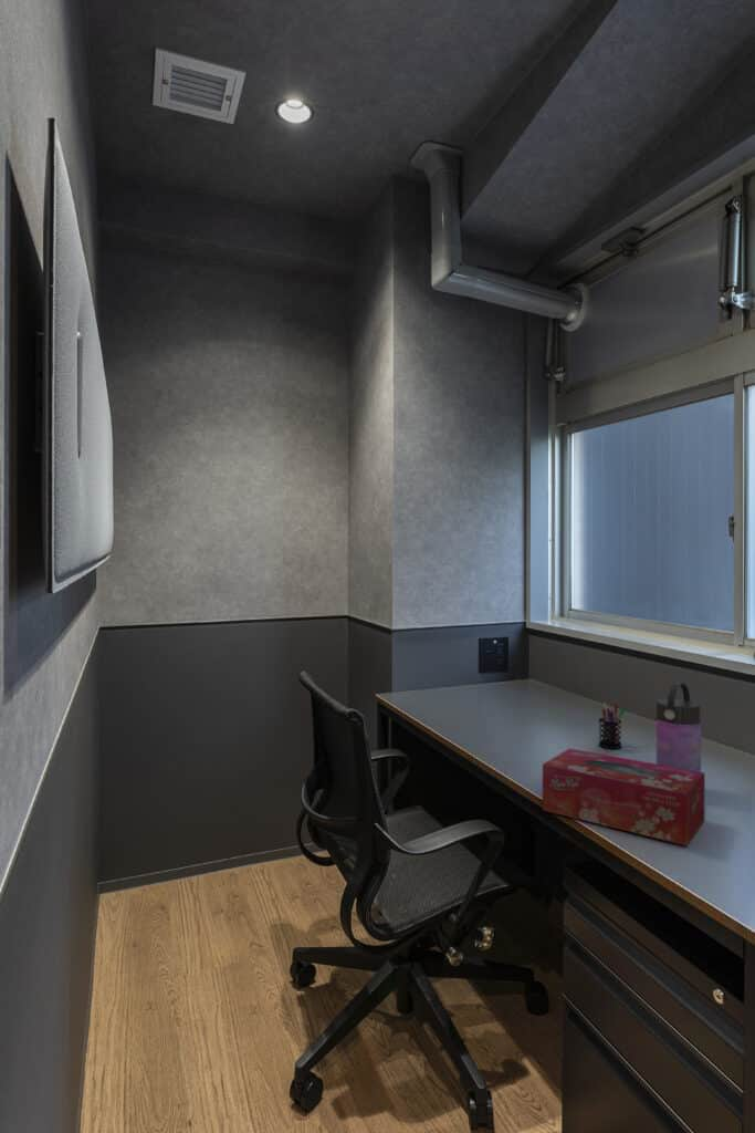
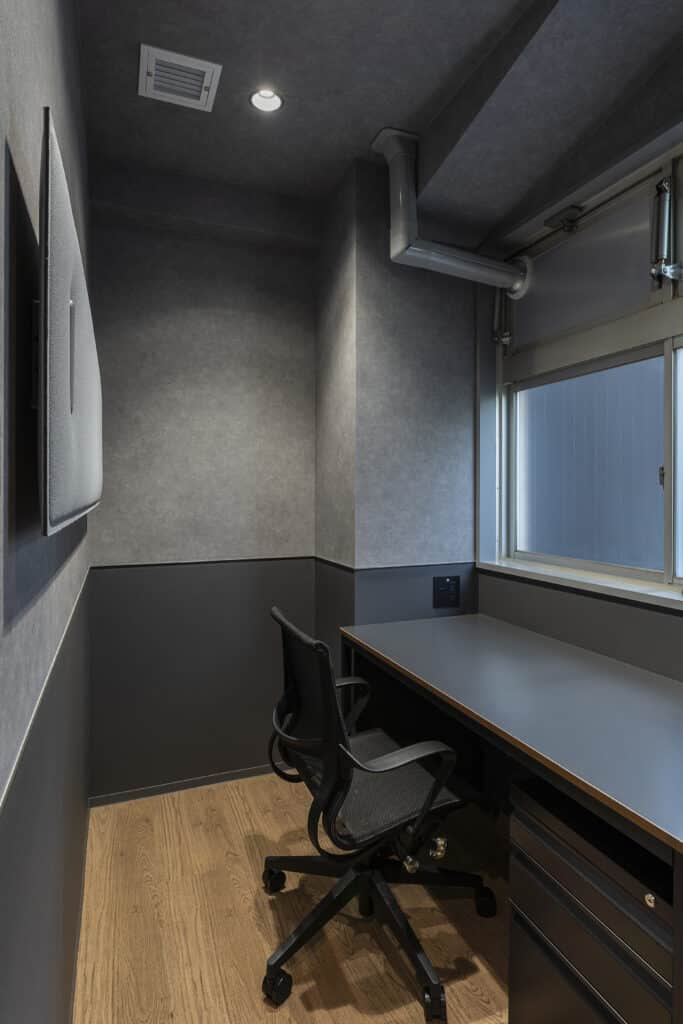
- water bottle [656,682,702,772]
- pen holder [598,701,627,750]
- tissue box [542,747,706,846]
